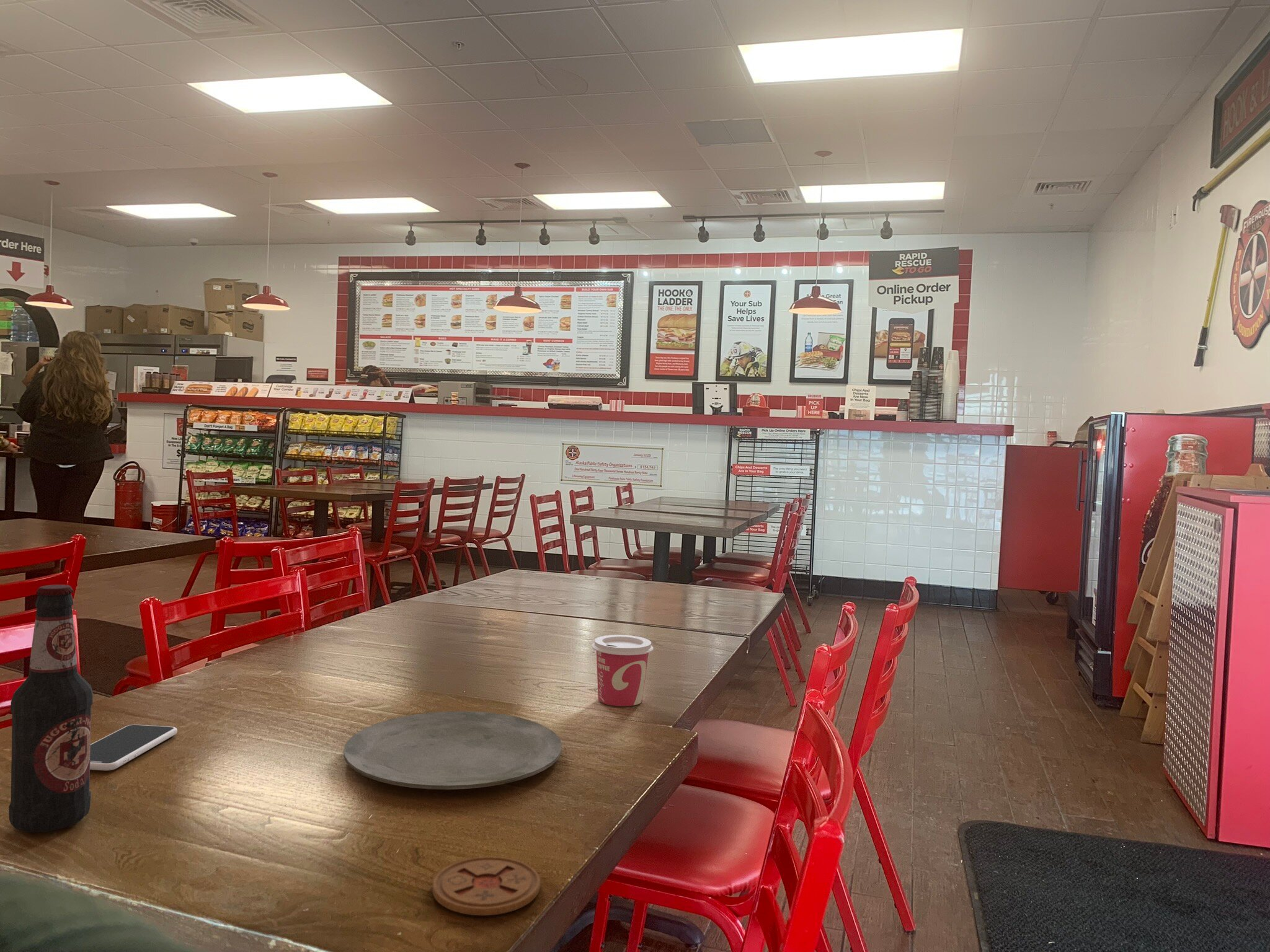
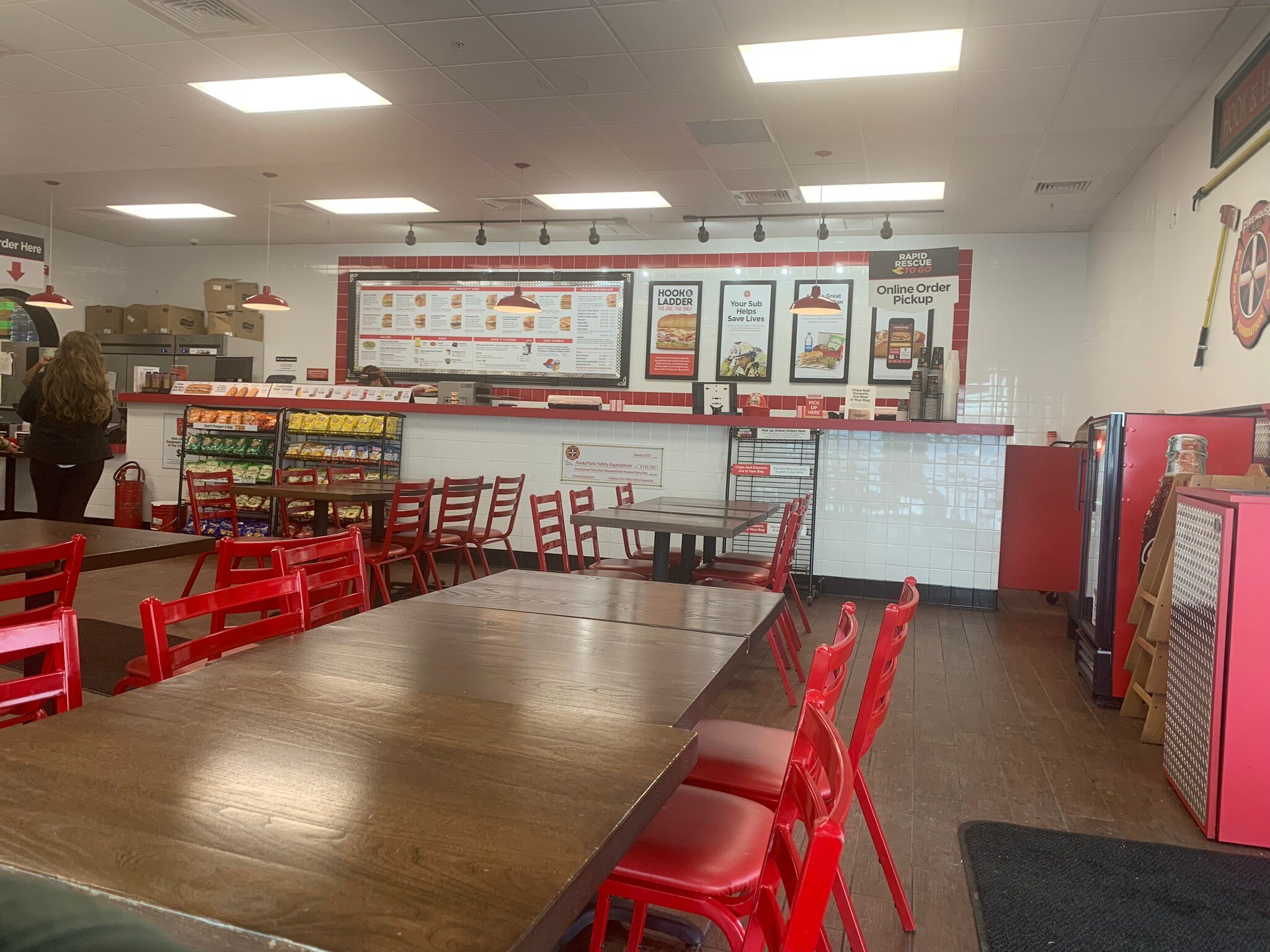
- coaster [432,856,541,916]
- smartphone [90,724,178,771]
- cup [592,634,654,707]
- bottle [8,584,94,833]
- plate [343,710,562,790]
